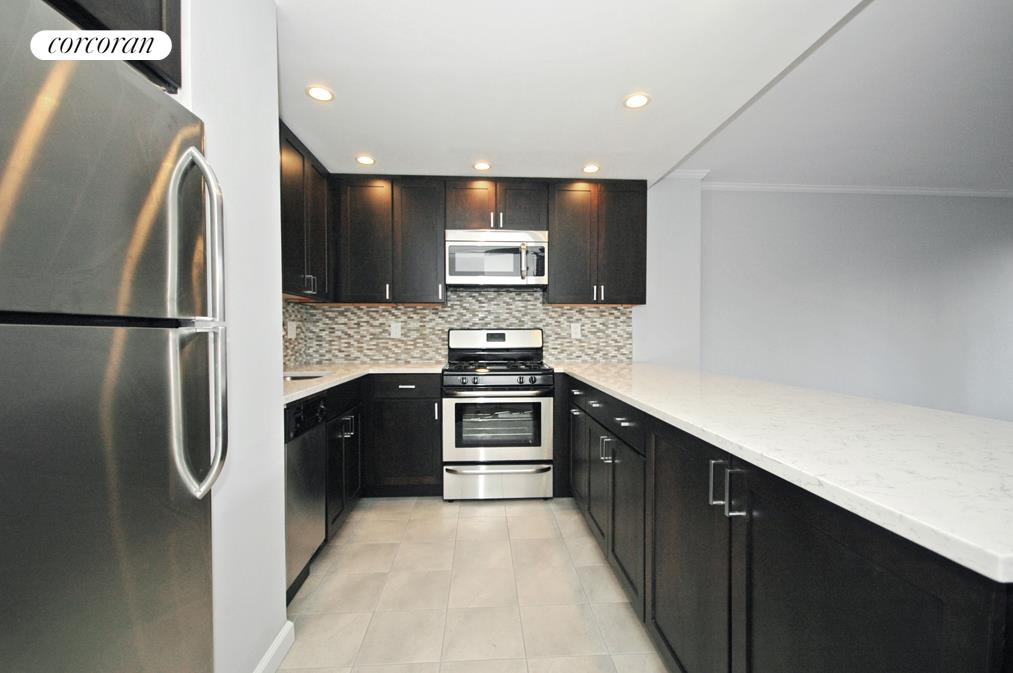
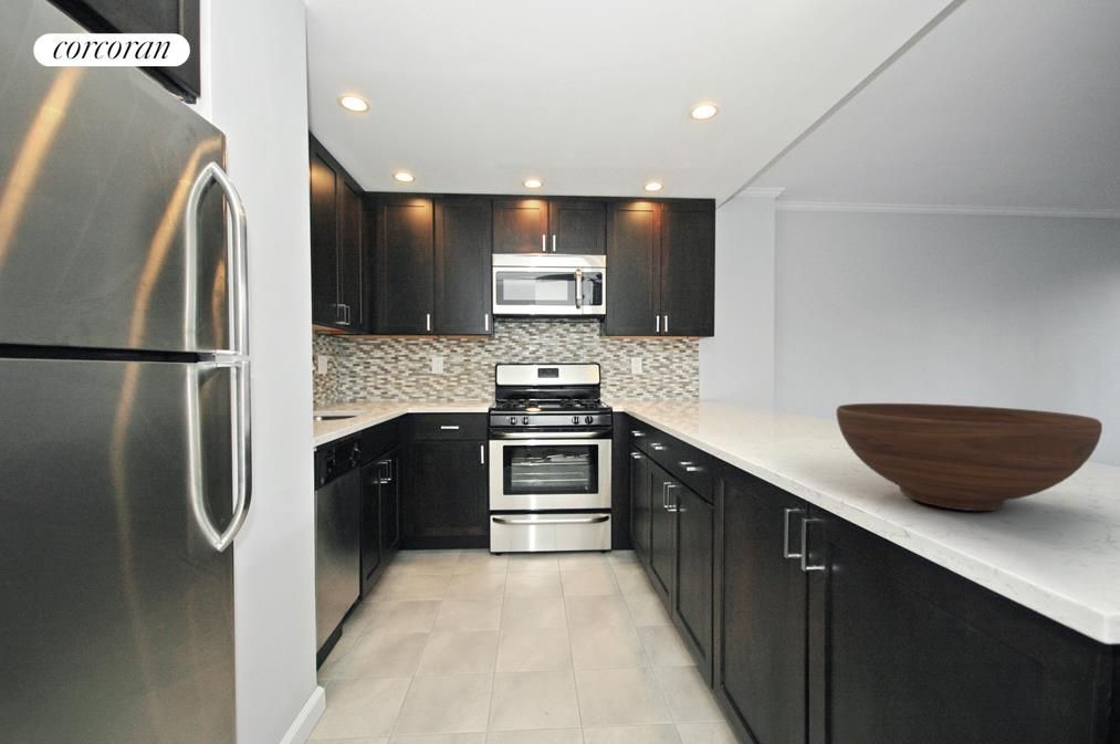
+ fruit bowl [836,402,1103,512]
